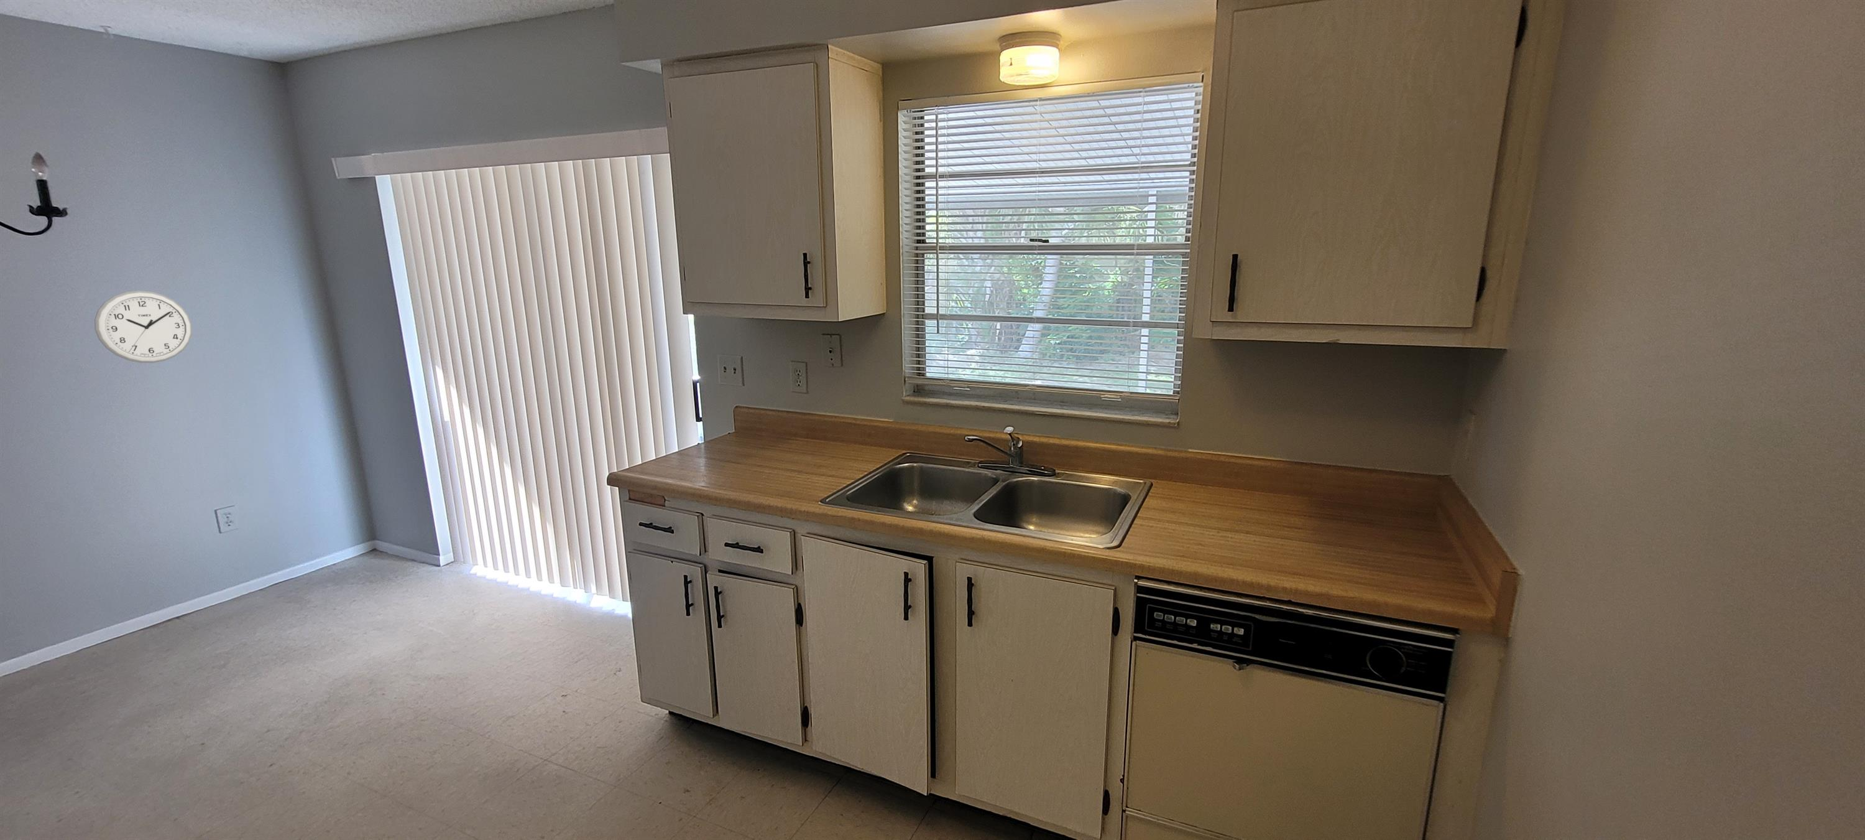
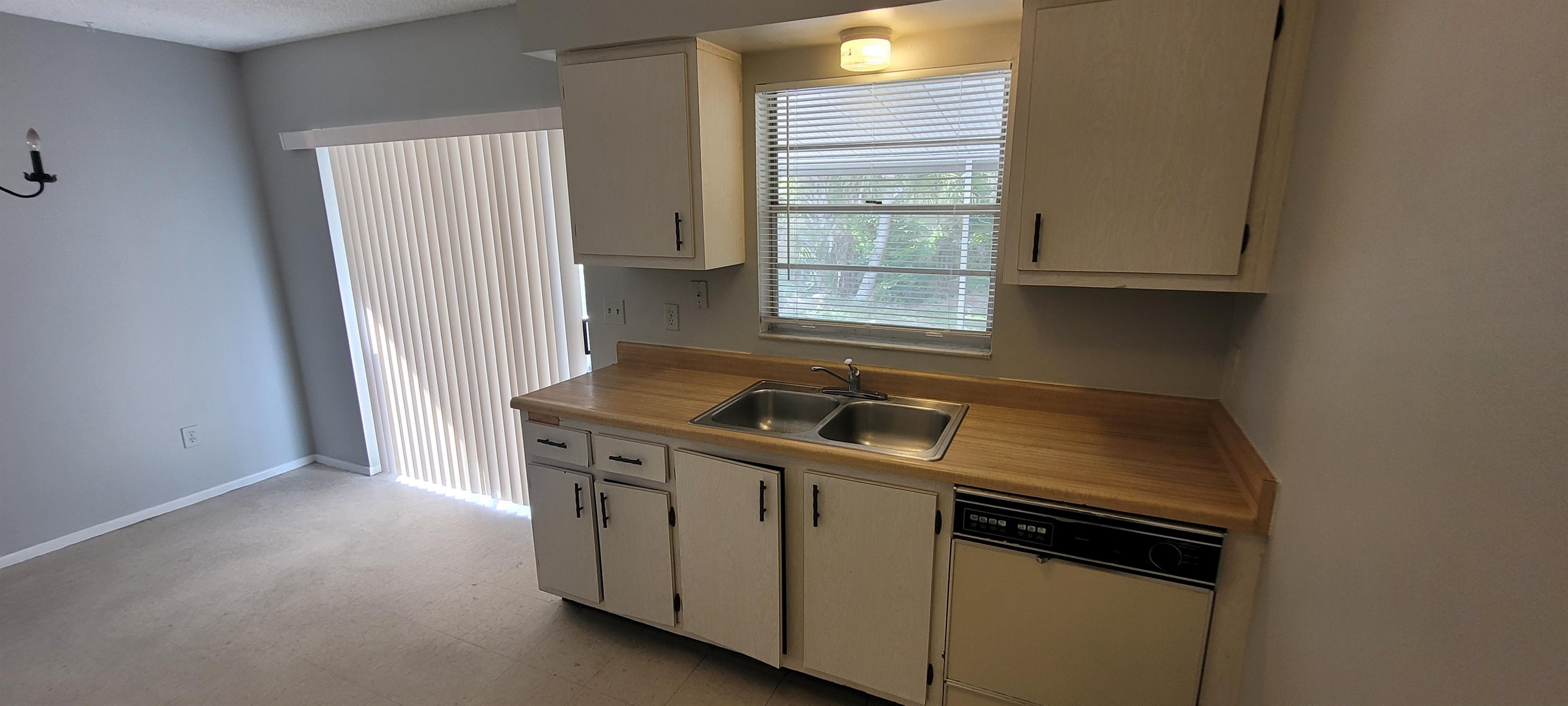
- wall clock [94,290,193,363]
